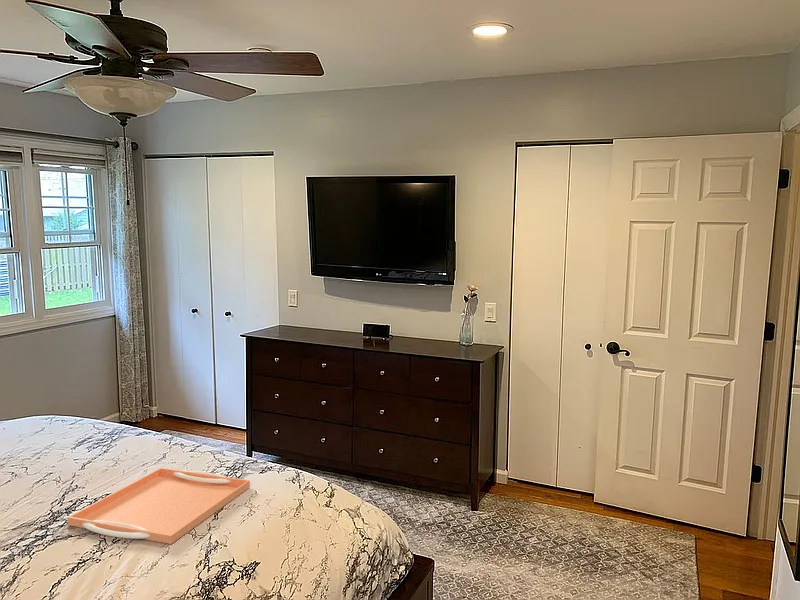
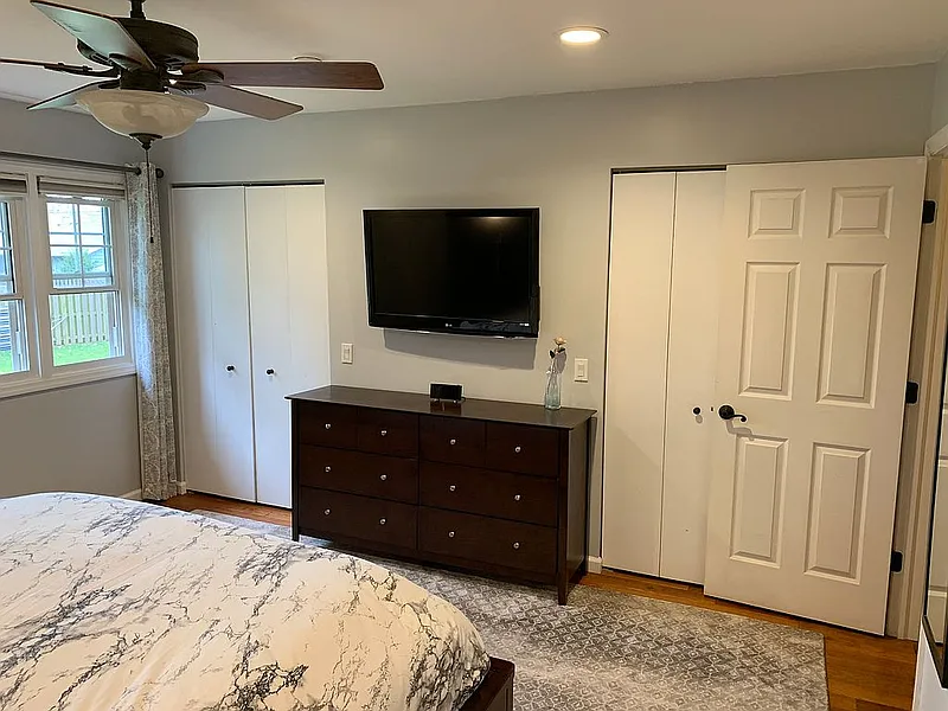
- serving tray [66,467,251,545]
